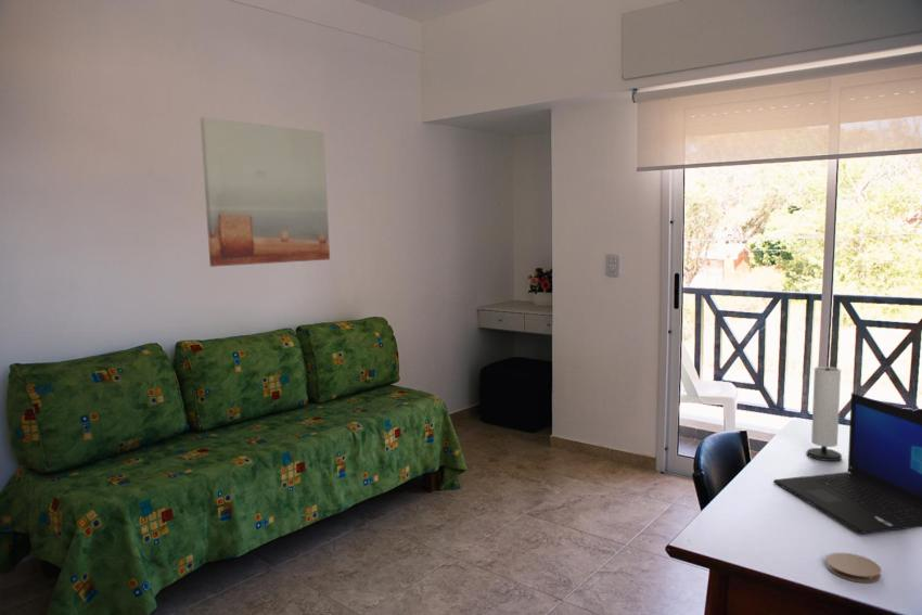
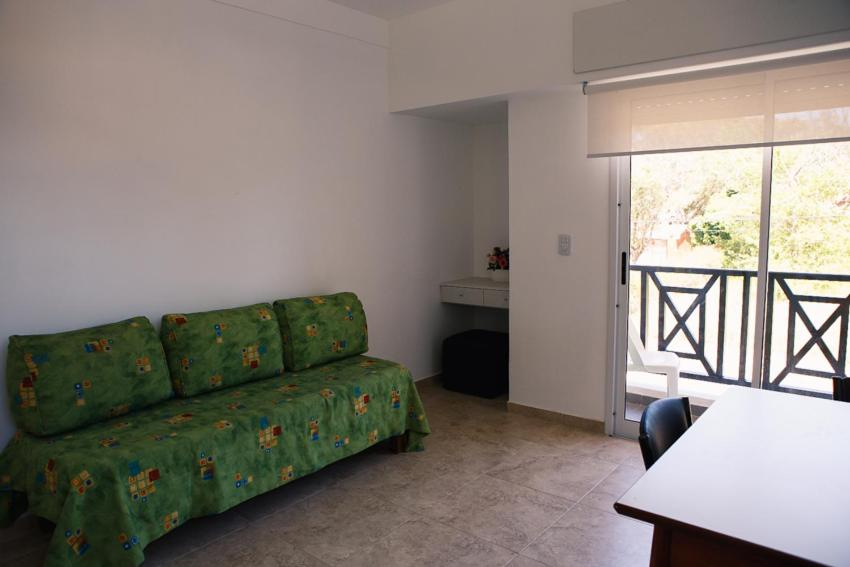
- laptop [772,392,922,535]
- wall art [200,116,331,268]
- coaster [825,552,882,584]
- speaker [806,366,843,462]
